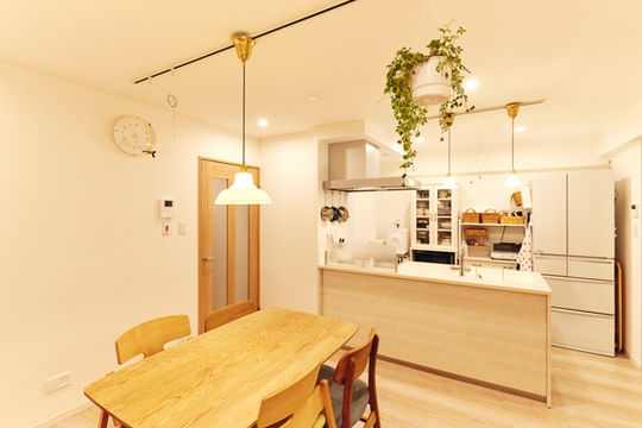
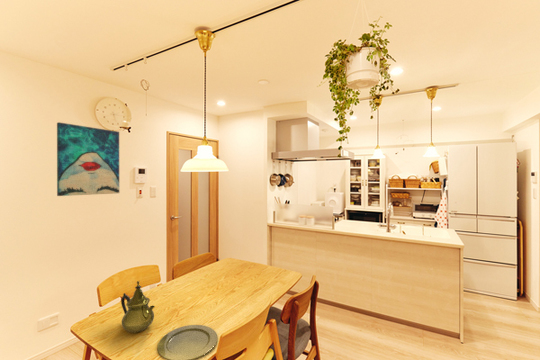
+ plate [157,324,219,360]
+ wall art [56,121,120,197]
+ teapot [120,280,156,334]
